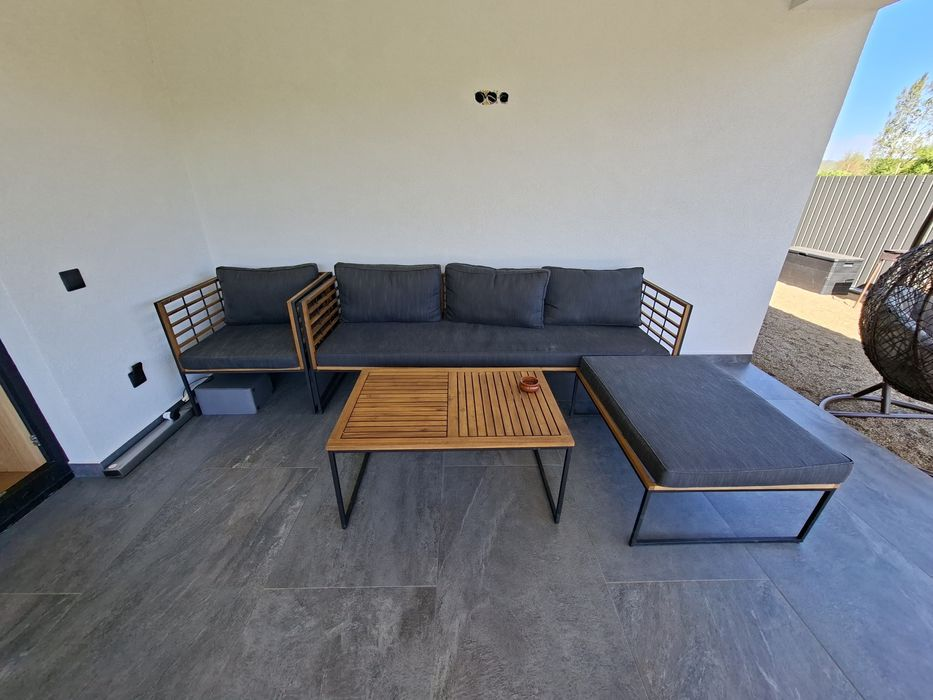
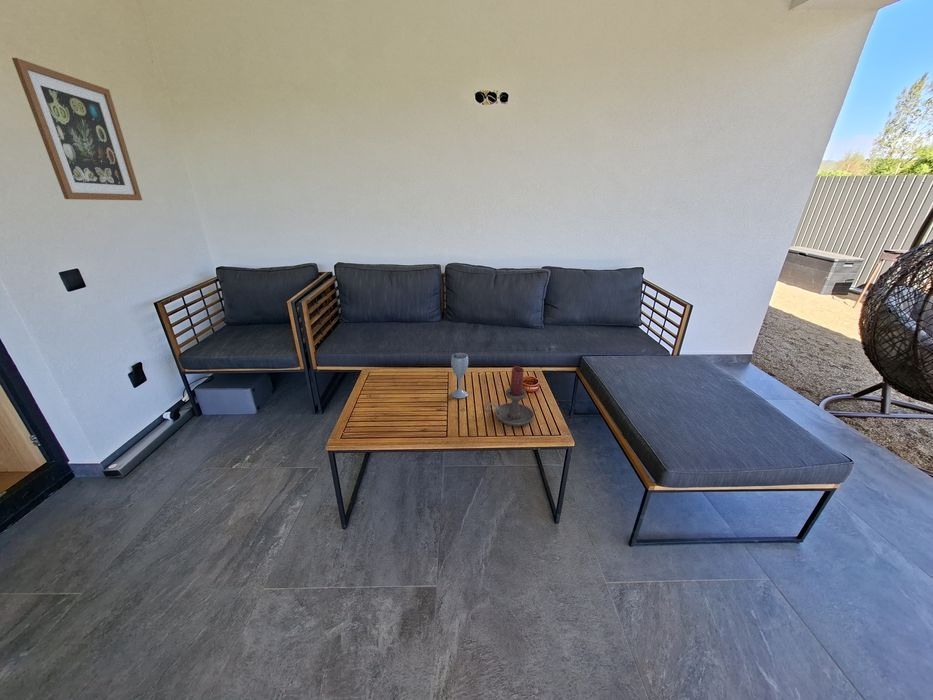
+ candle holder [483,365,535,427]
+ cup [450,352,469,399]
+ wall art [11,57,143,201]
